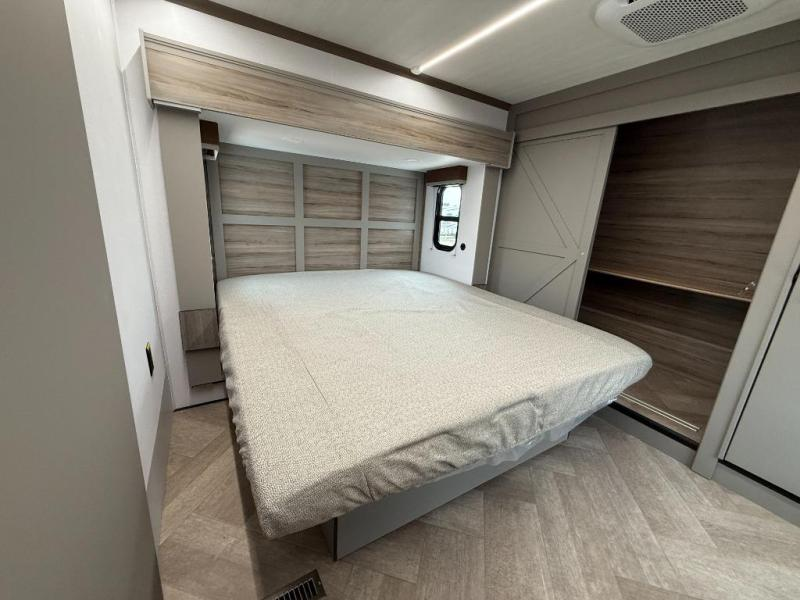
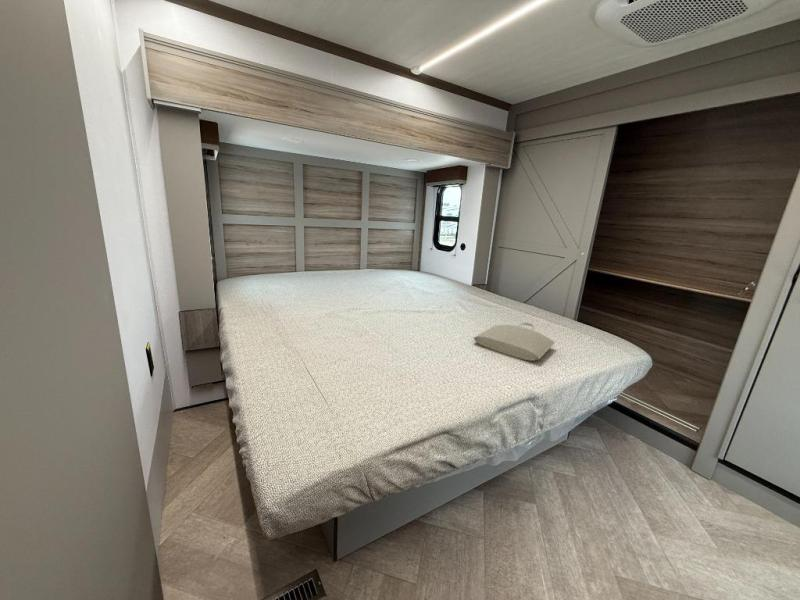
+ tote bag [472,322,556,362]
